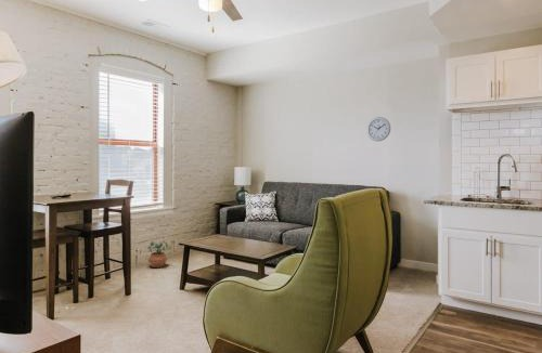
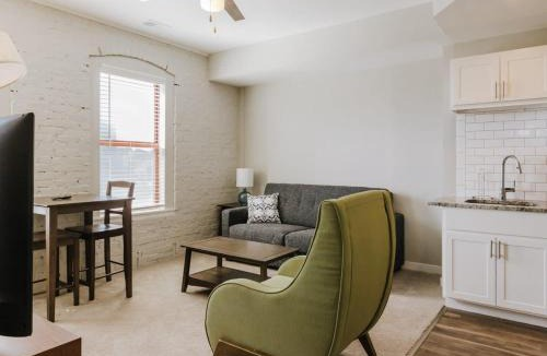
- wall clock [365,116,391,142]
- potted plant [146,240,169,269]
